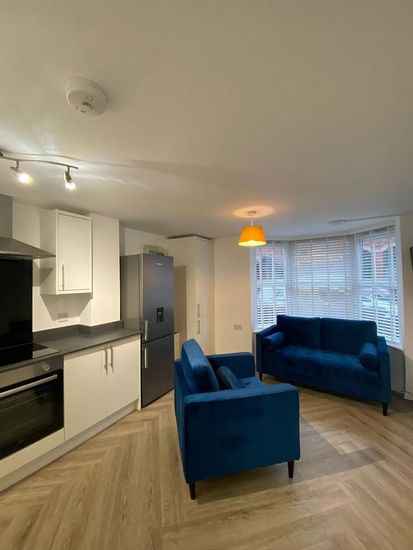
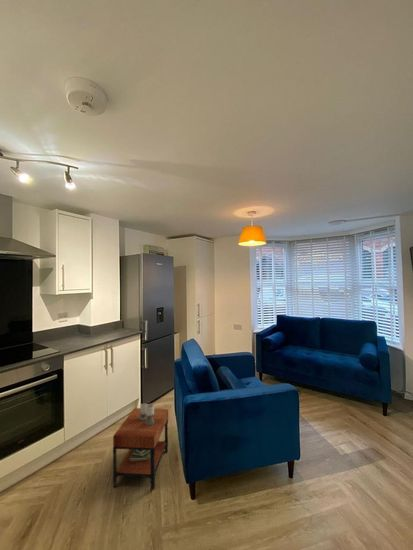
+ side table [112,403,169,490]
